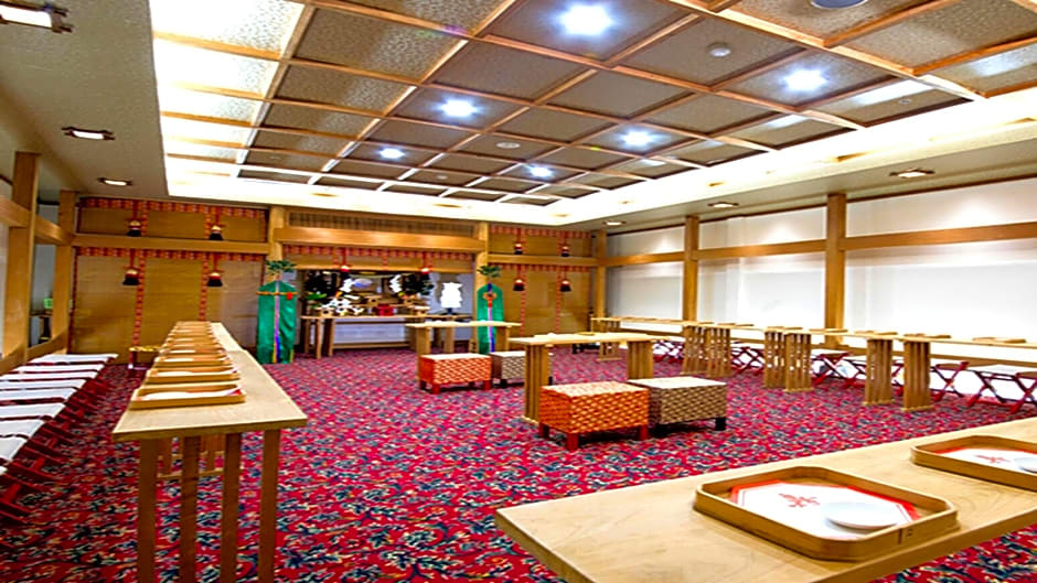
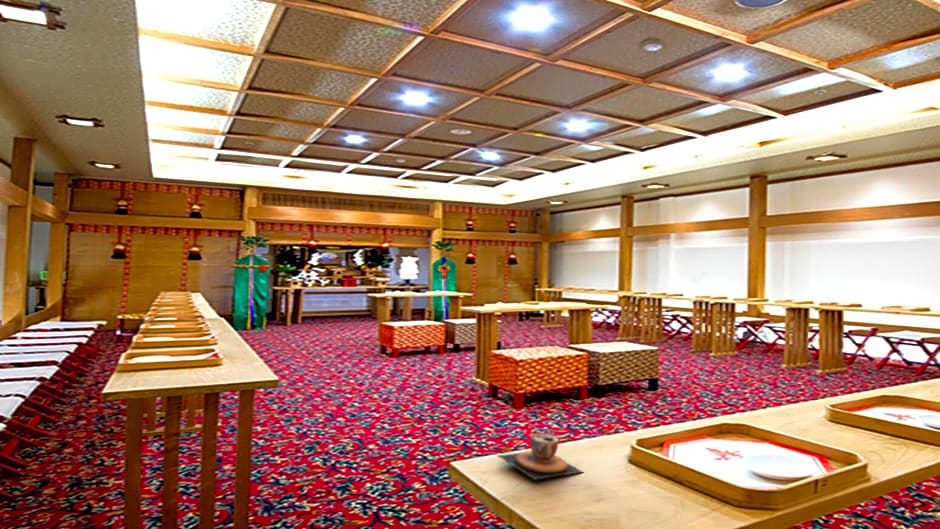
+ teacup [497,432,584,481]
